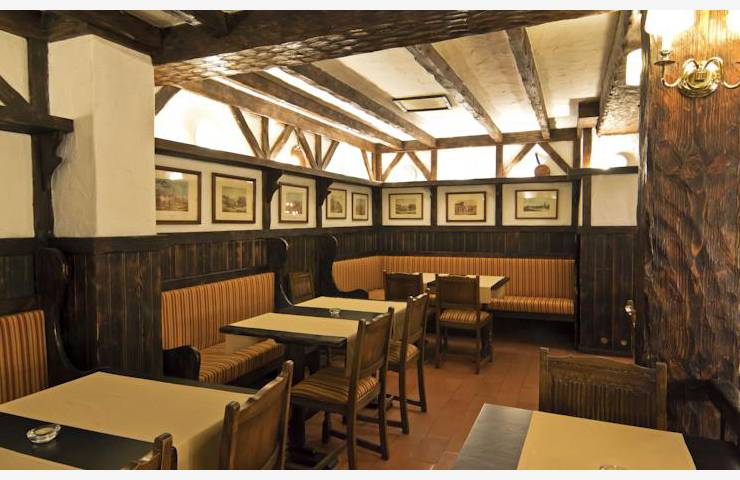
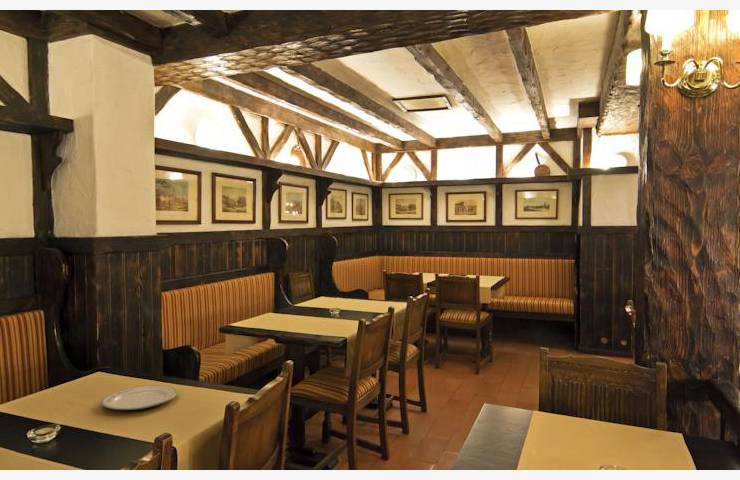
+ chinaware [101,385,178,411]
